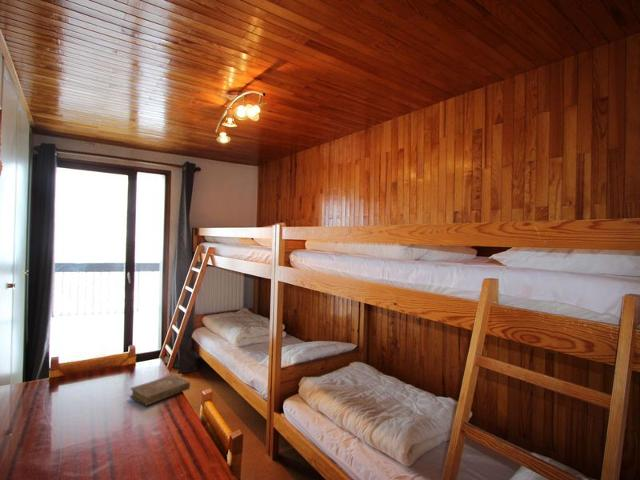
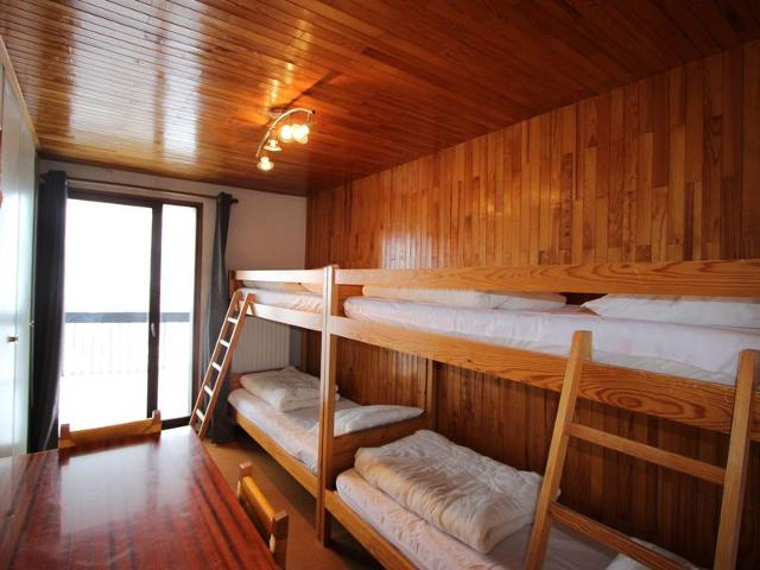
- book [128,373,191,407]
